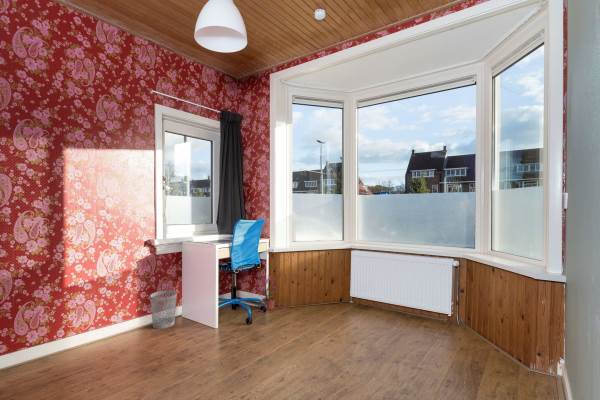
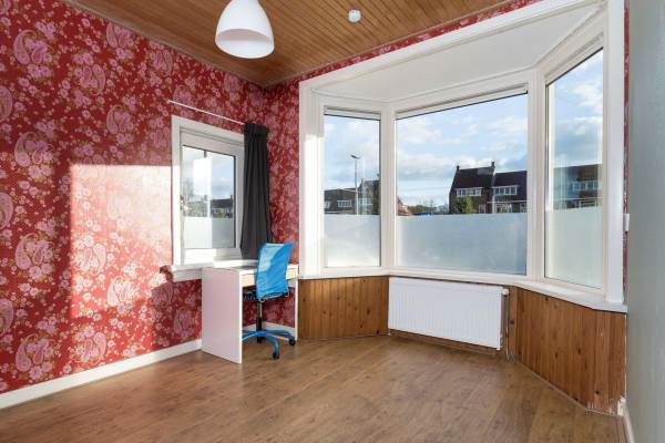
- potted plant [255,275,281,313]
- wastebasket [149,290,178,330]
